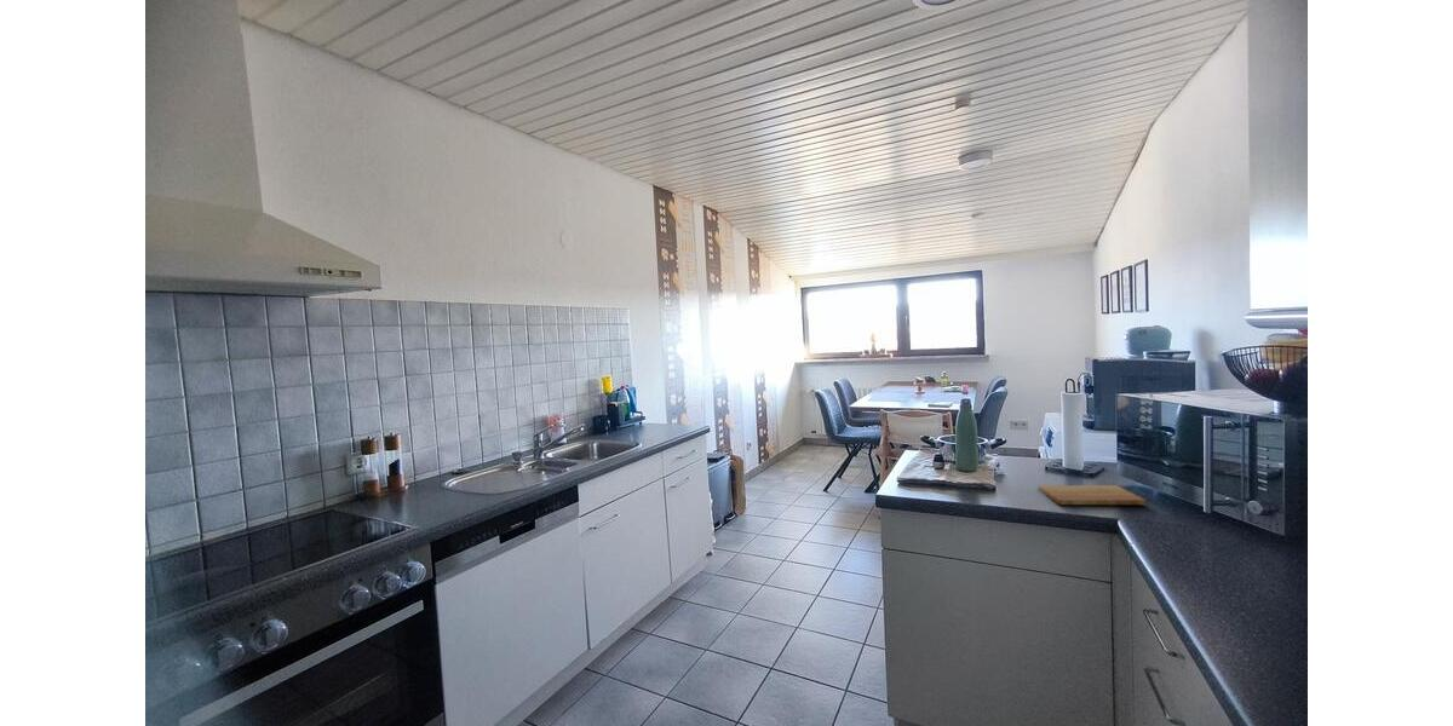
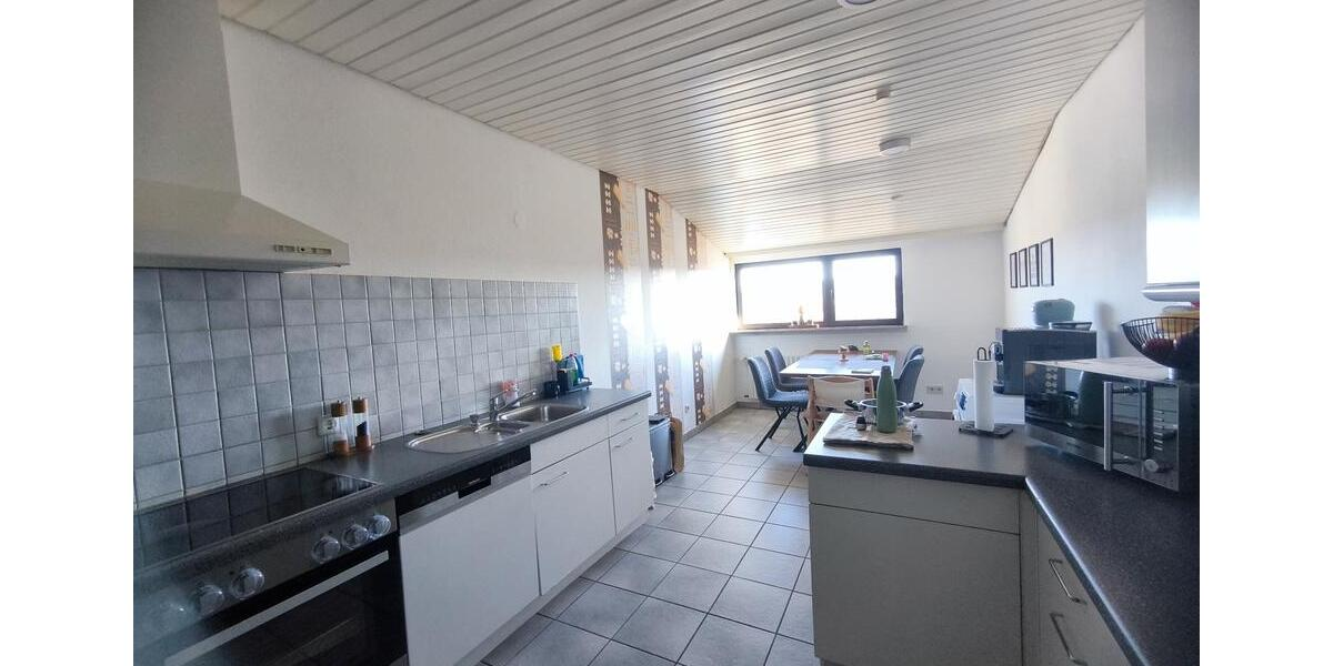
- cutting board [1038,484,1147,506]
